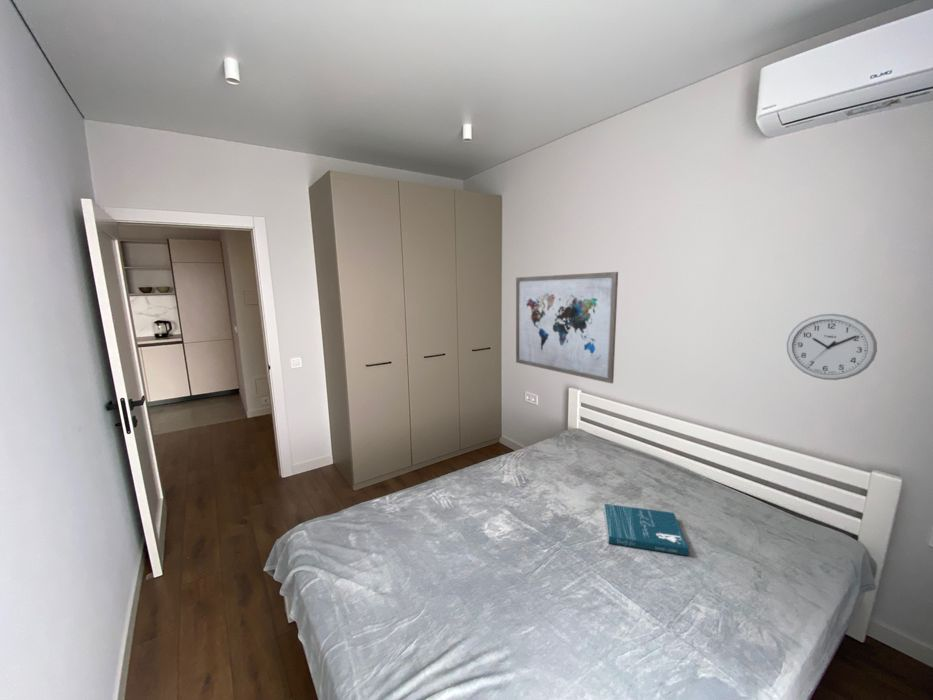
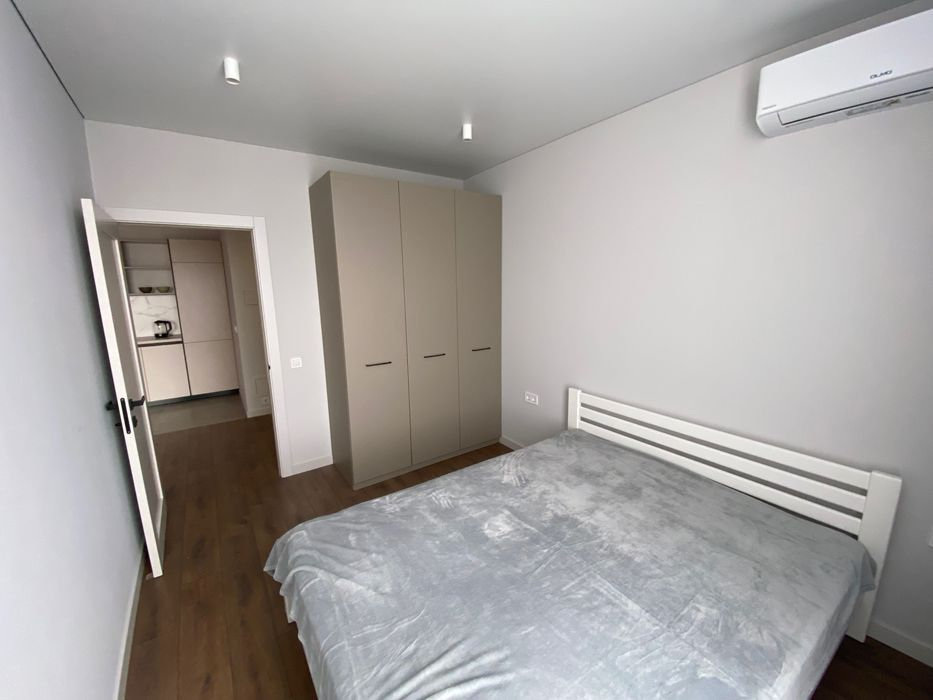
- book [603,503,690,557]
- wall clock [786,313,878,381]
- wall art [515,271,619,385]
